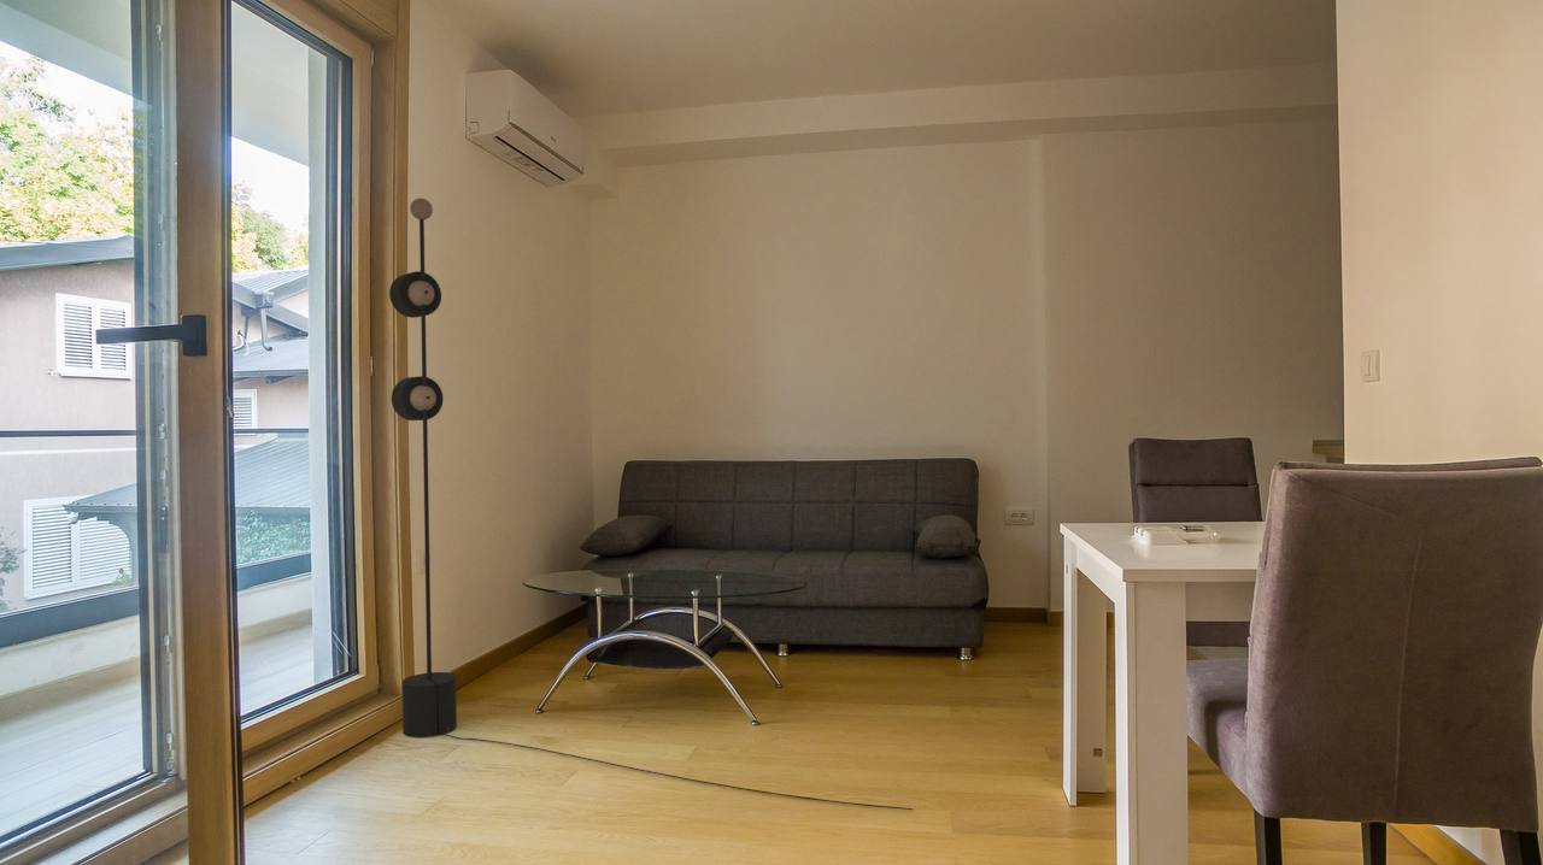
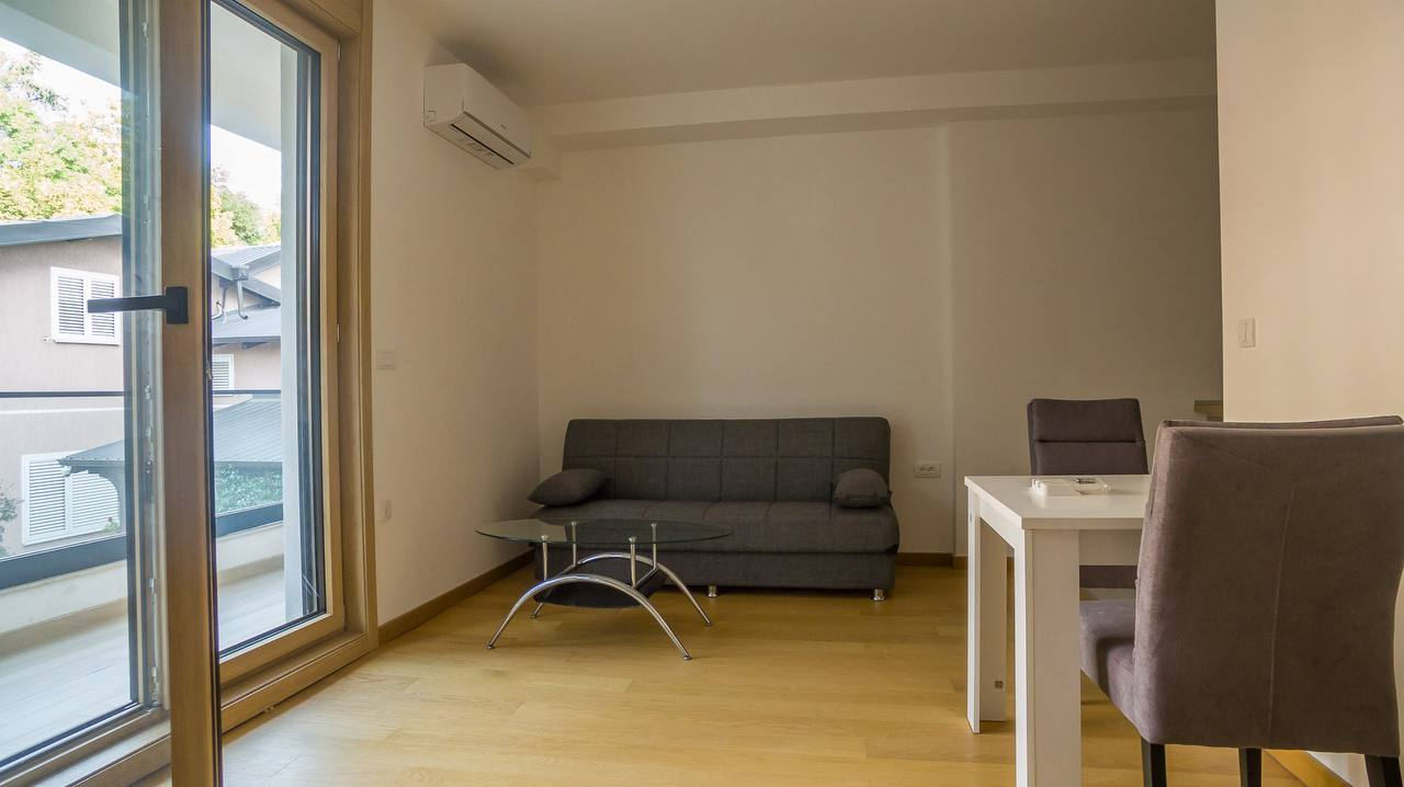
- floor lamp [388,198,914,811]
